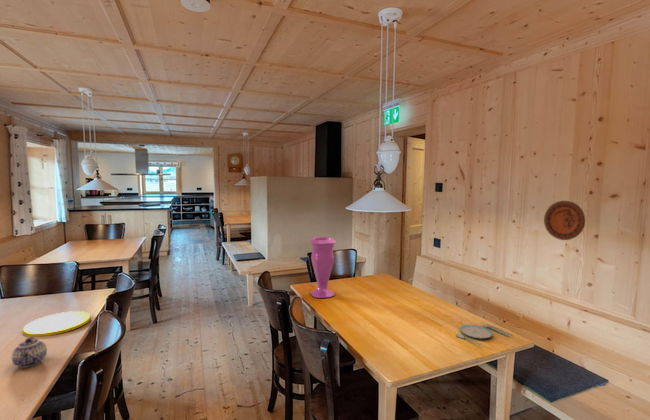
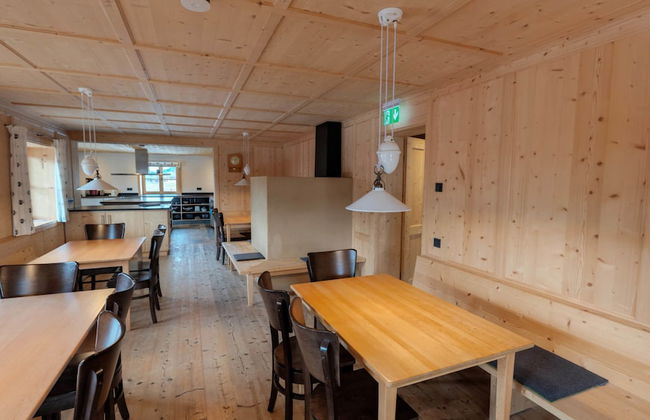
- teapot [11,336,48,369]
- decorative plate [543,200,586,241]
- plate [22,310,92,337]
- vase [308,236,337,299]
- plate [455,322,513,346]
